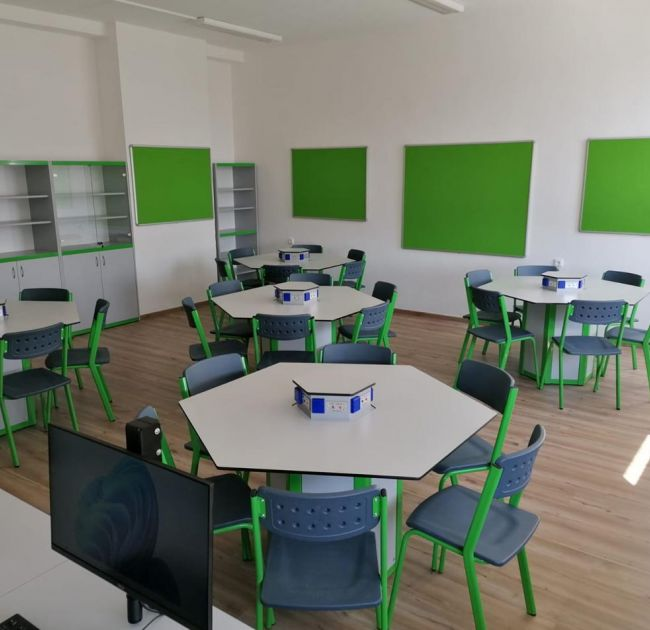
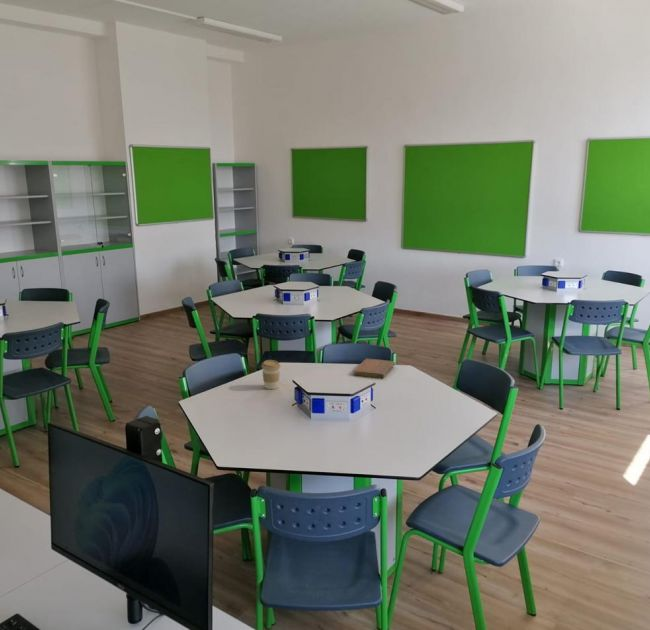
+ notebook [352,358,396,380]
+ coffee cup [261,359,282,390]
